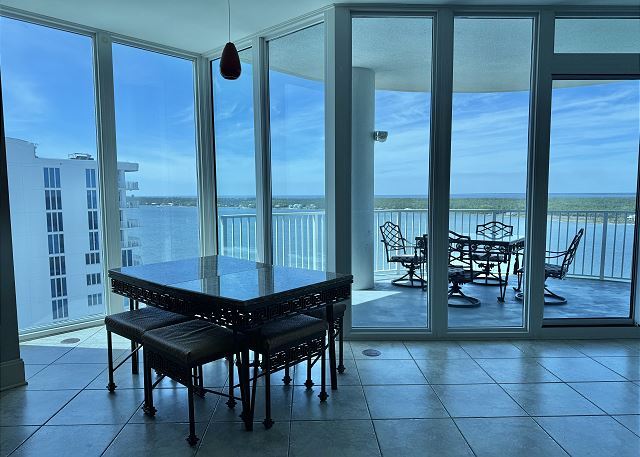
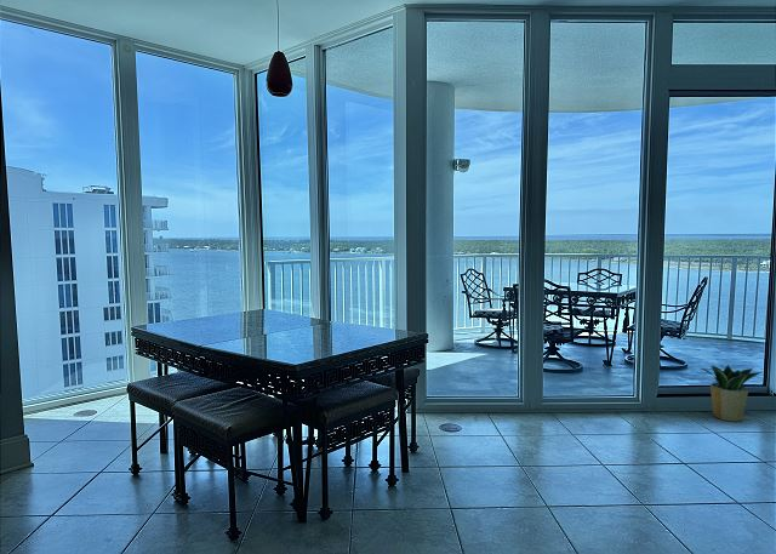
+ potted plant [700,364,763,423]
